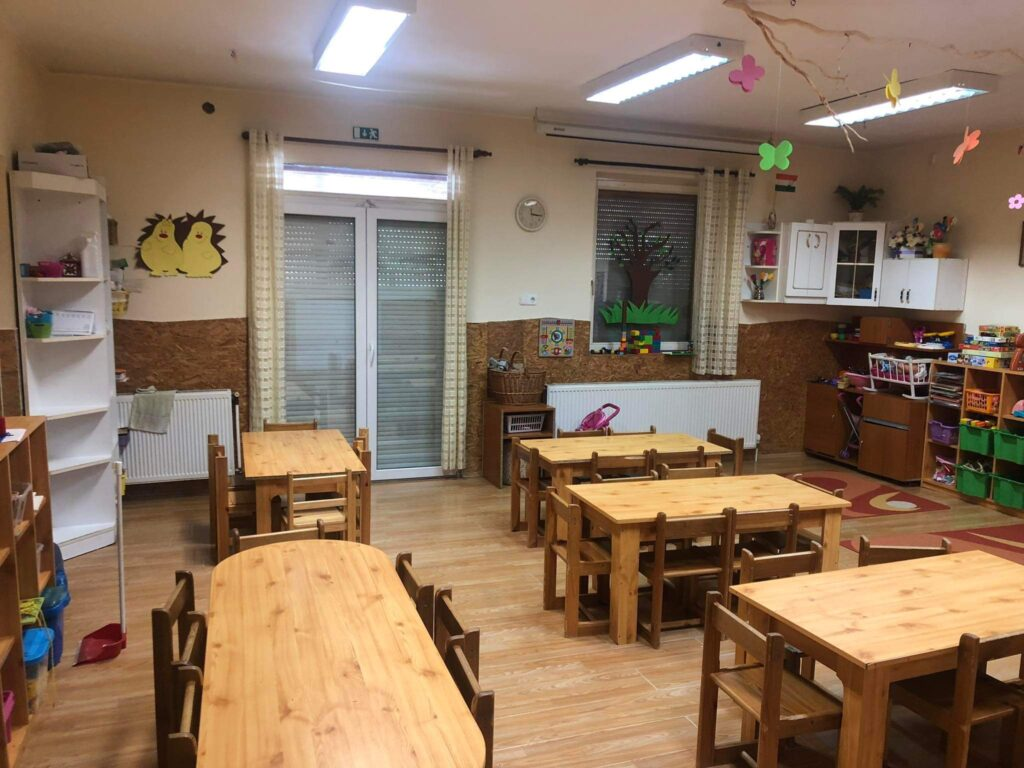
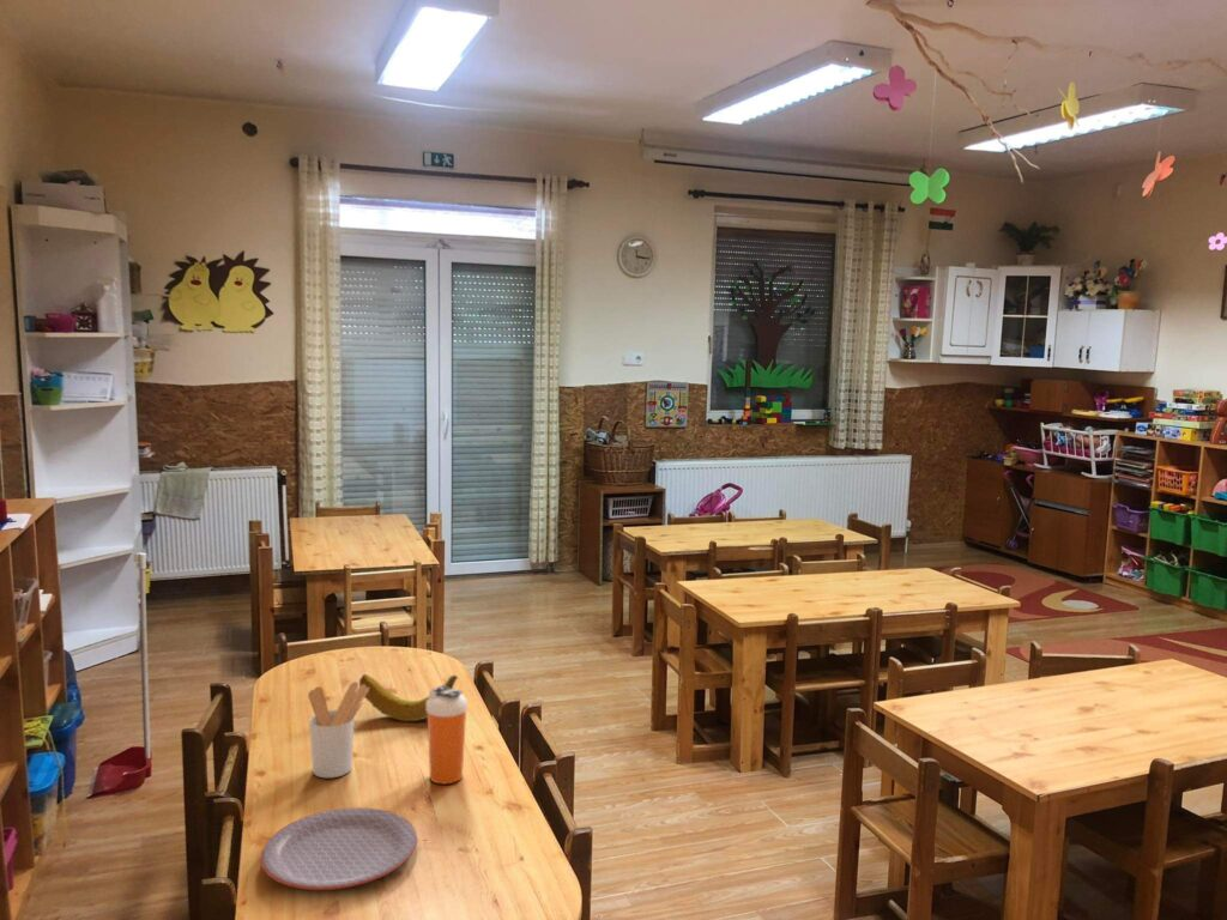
+ shaker bottle [427,684,469,785]
+ plate [260,806,418,891]
+ fruit [358,673,459,722]
+ utensil holder [307,680,369,779]
